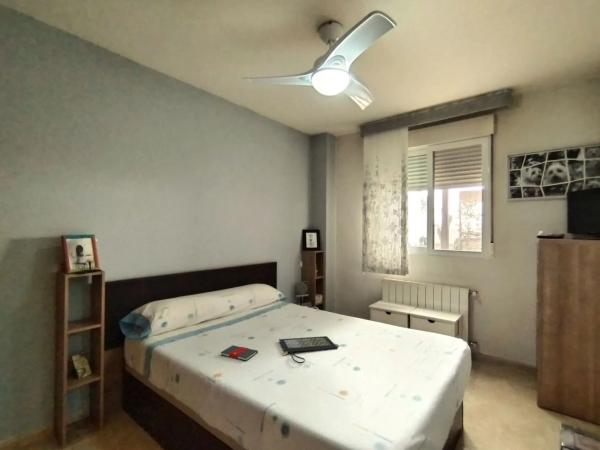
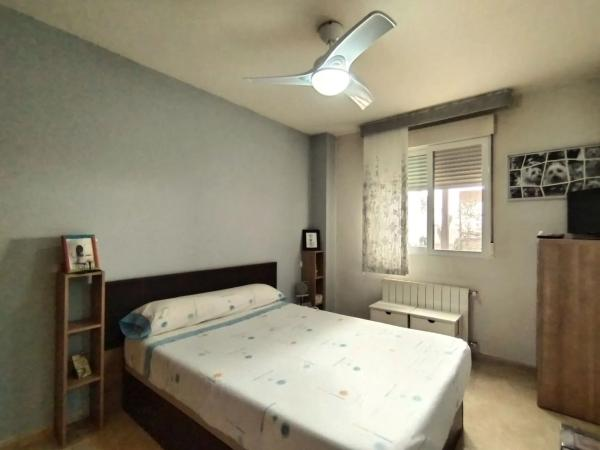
- clutch bag [278,335,340,364]
- book [220,344,259,362]
